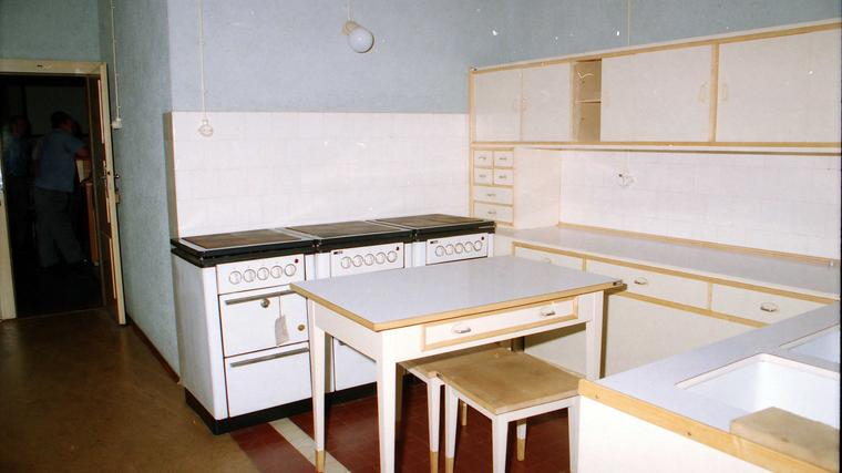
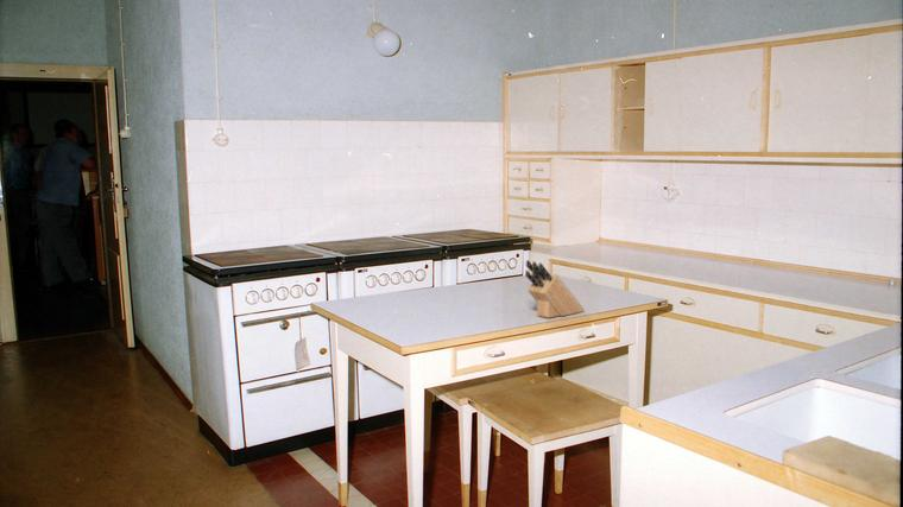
+ knife block [524,259,586,319]
